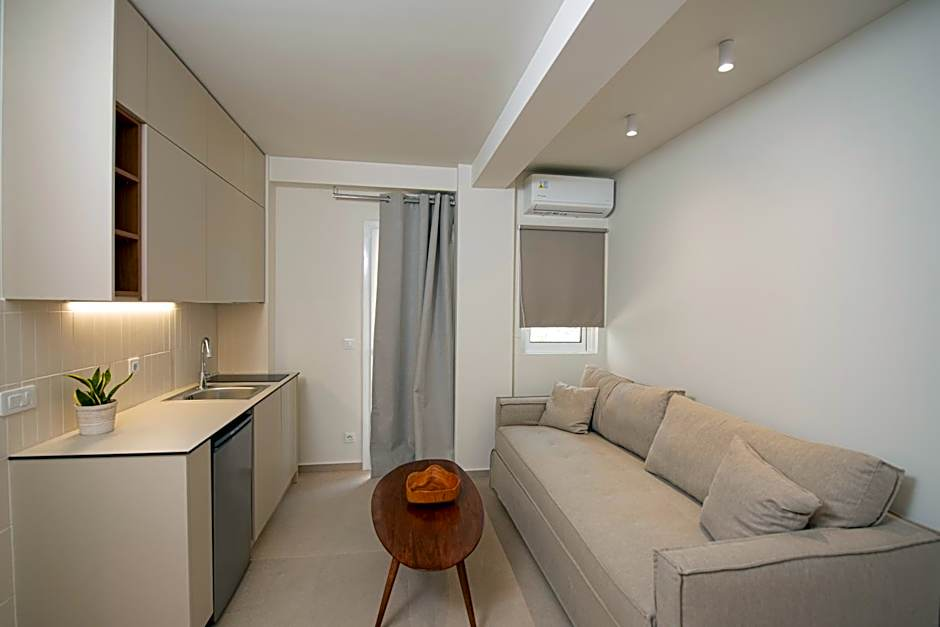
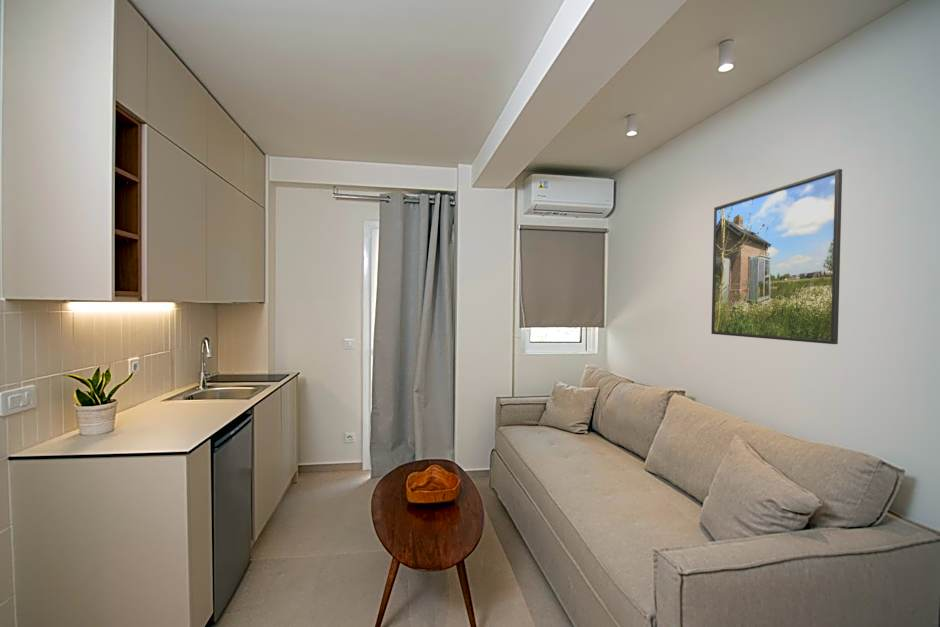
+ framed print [710,168,843,345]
